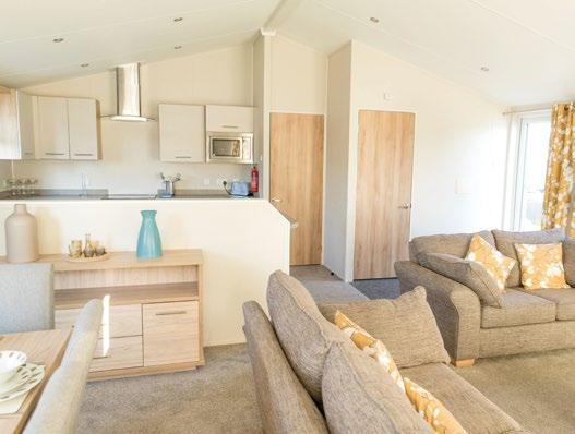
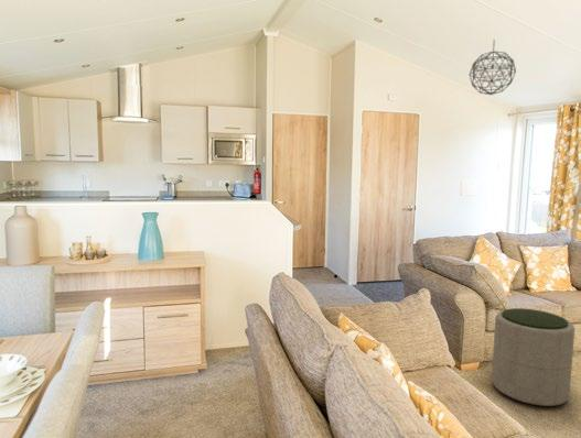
+ pendant light [469,39,517,96]
+ ottoman [491,307,575,407]
